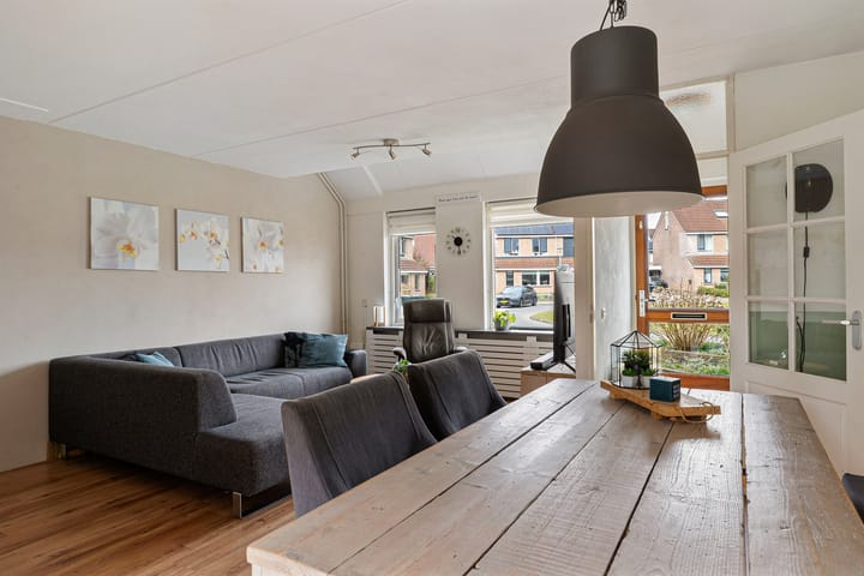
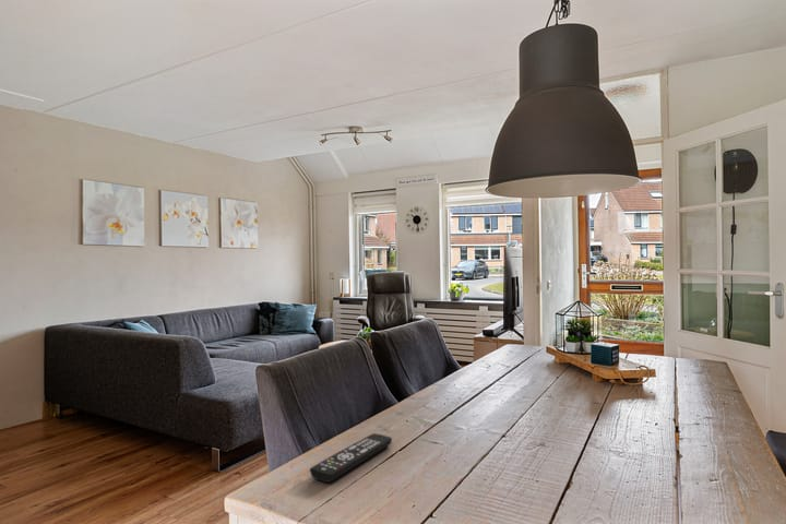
+ remote control [309,432,393,484]
